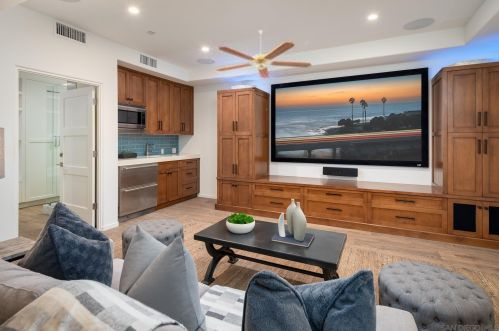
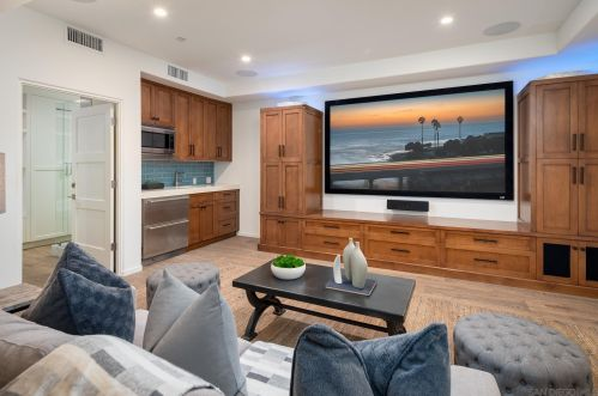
- ceiling fan [215,29,313,80]
